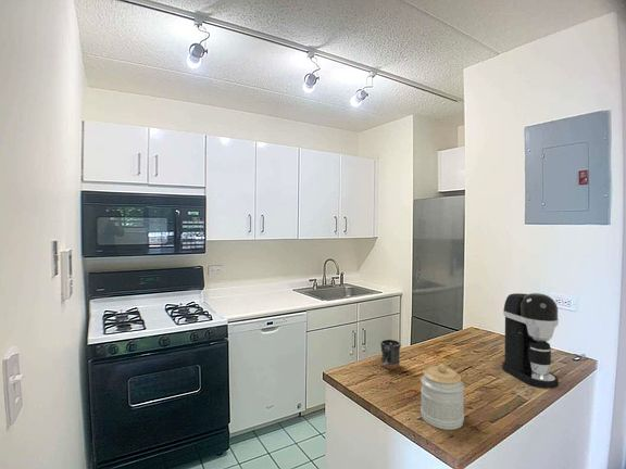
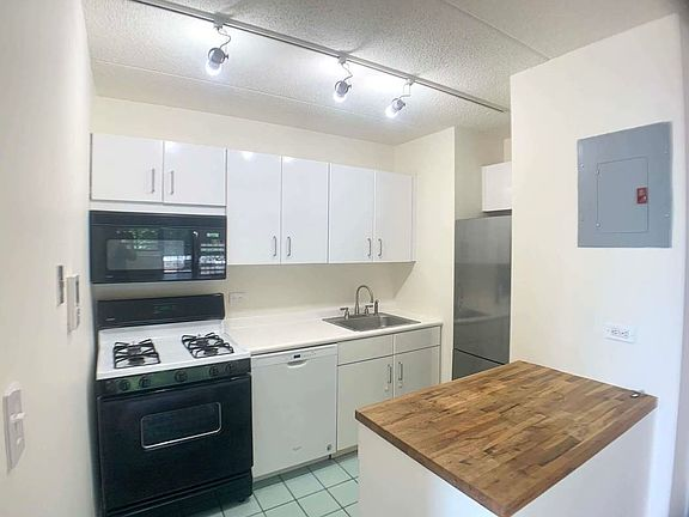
- jar [420,363,465,431]
- mug [379,339,402,370]
- coffee maker [501,292,560,390]
